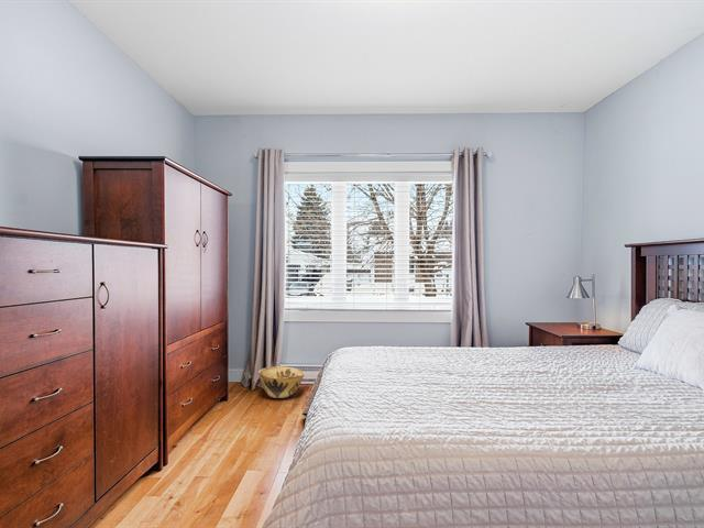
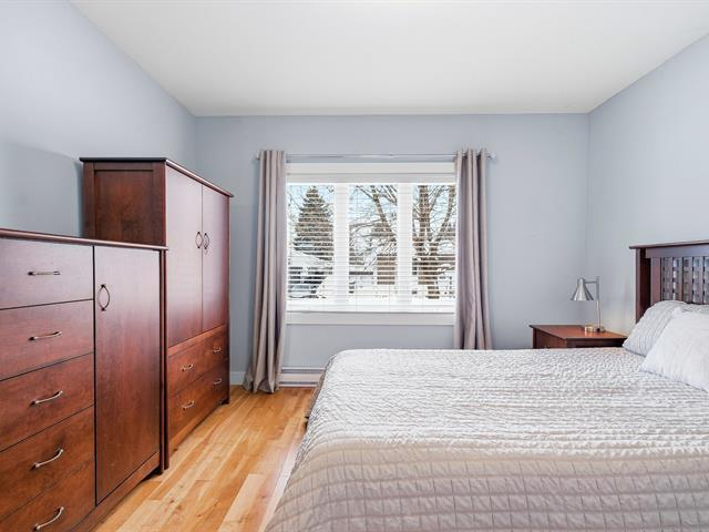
- woven basket [257,365,306,399]
